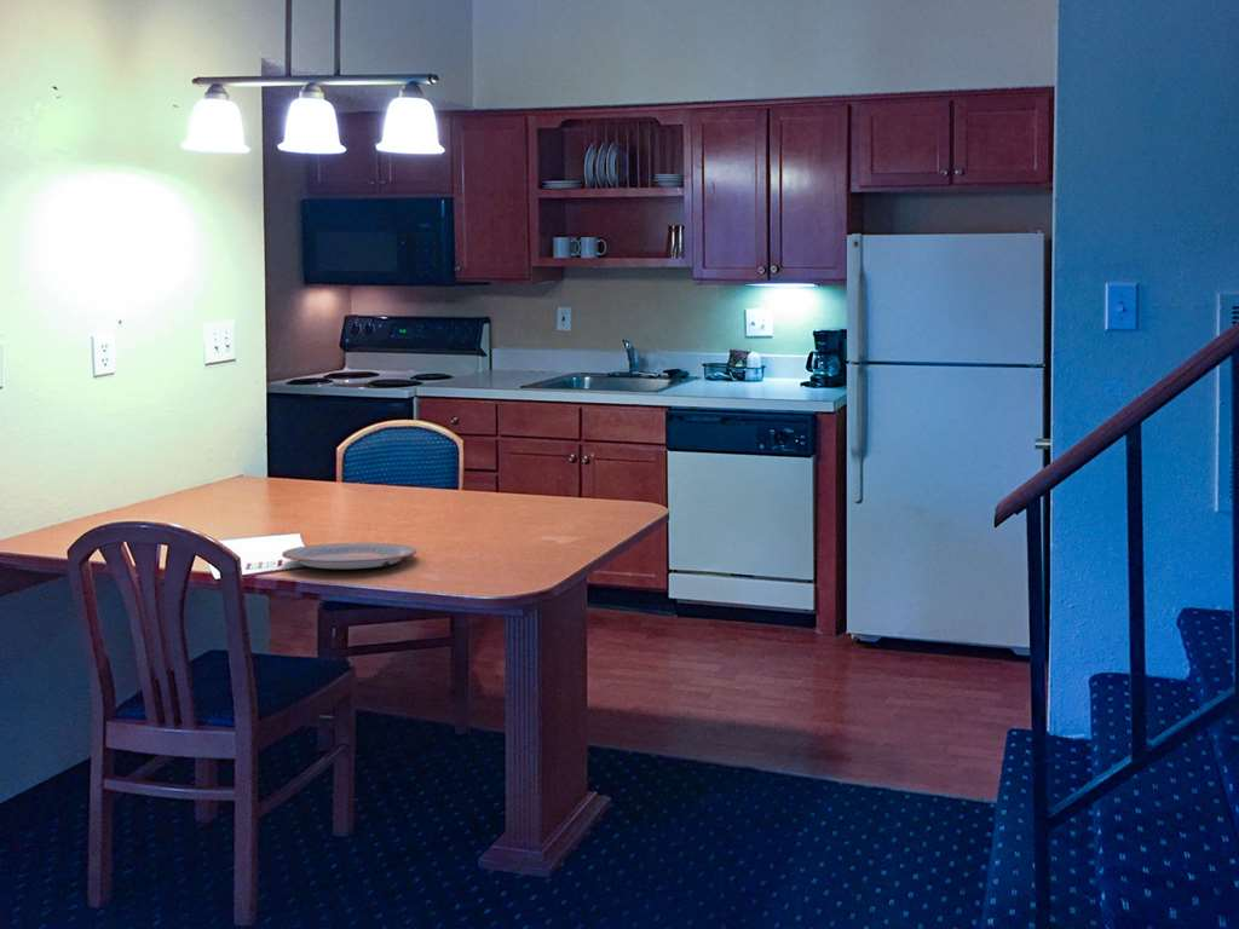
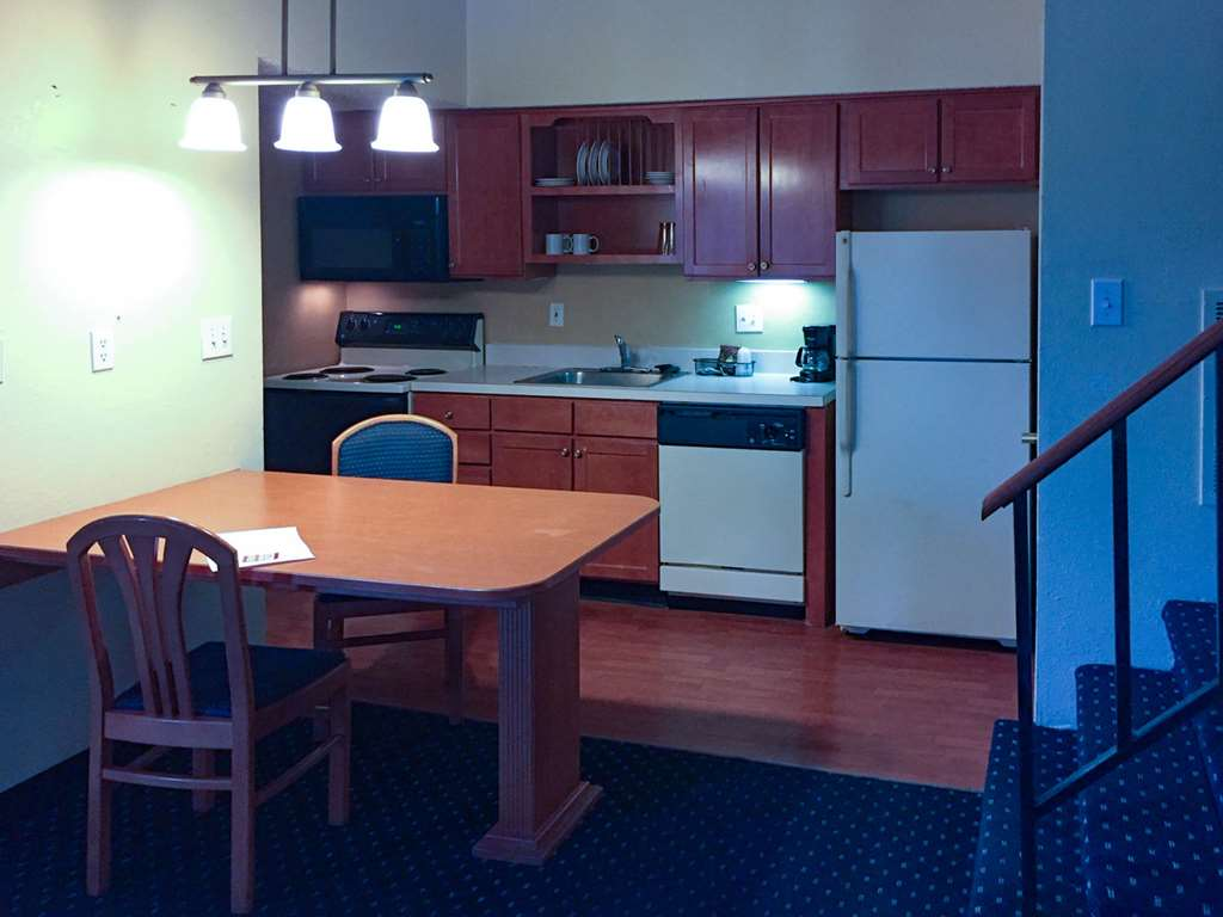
- plate [281,542,417,570]
